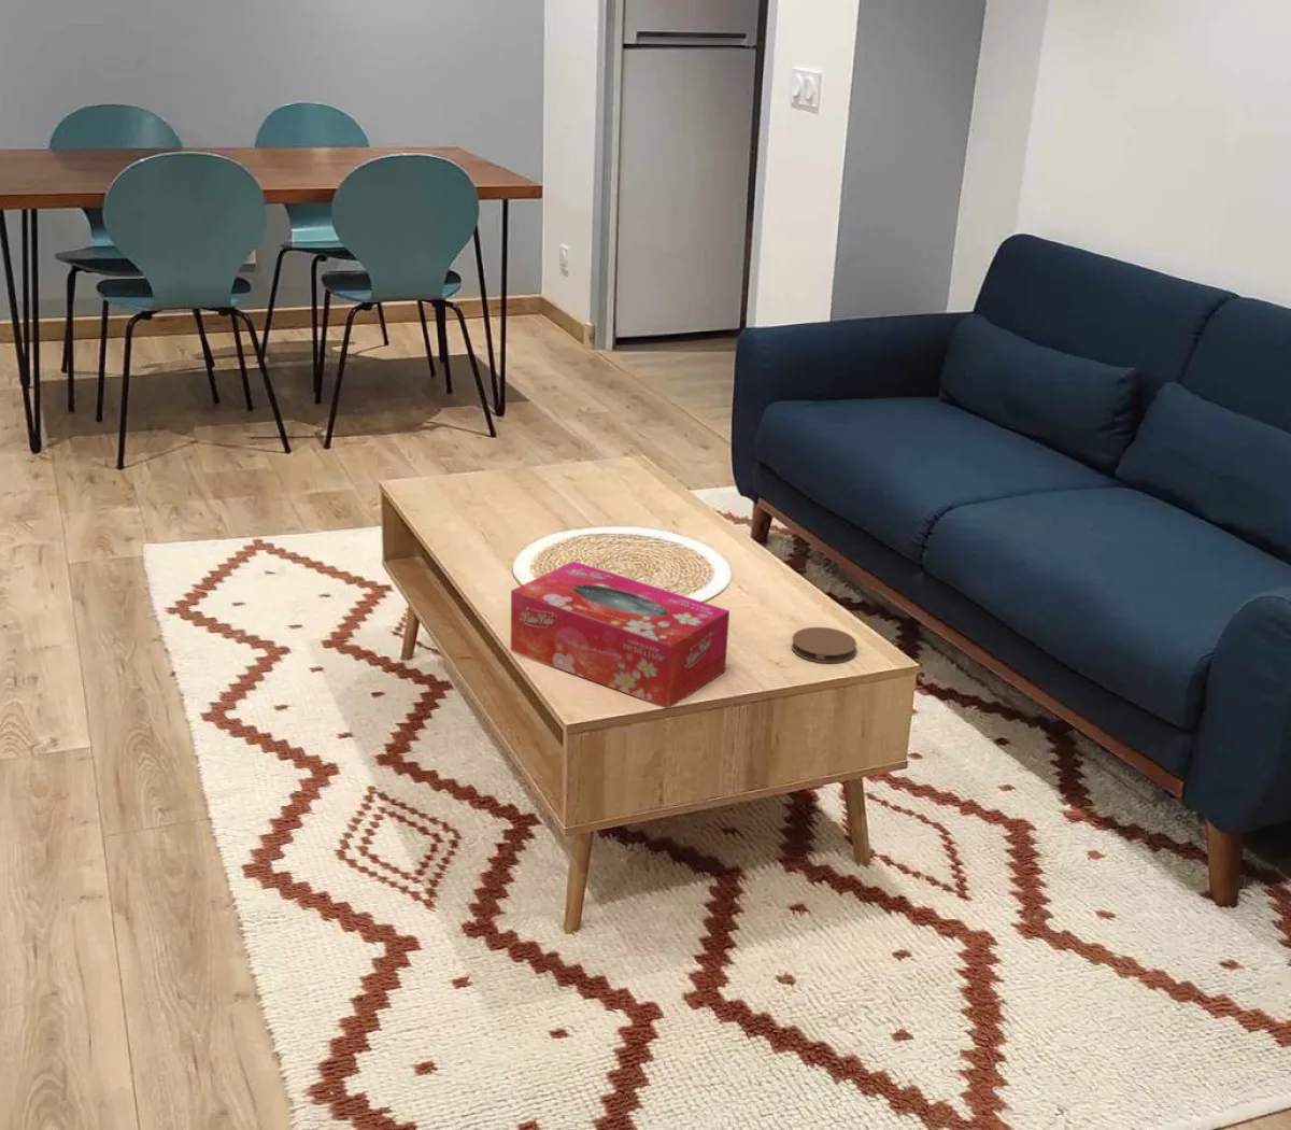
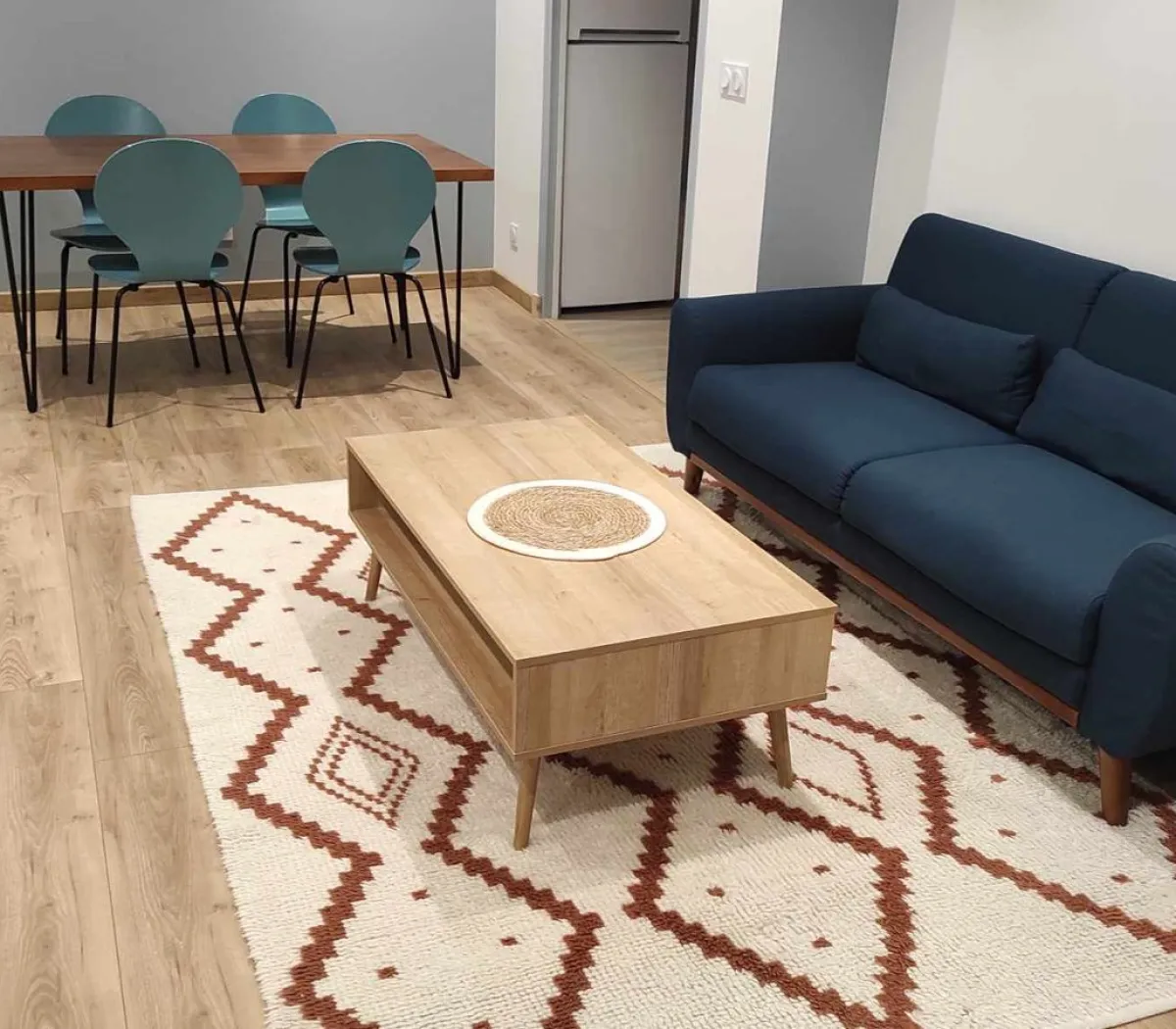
- coaster [790,626,857,664]
- tissue box [510,560,730,709]
